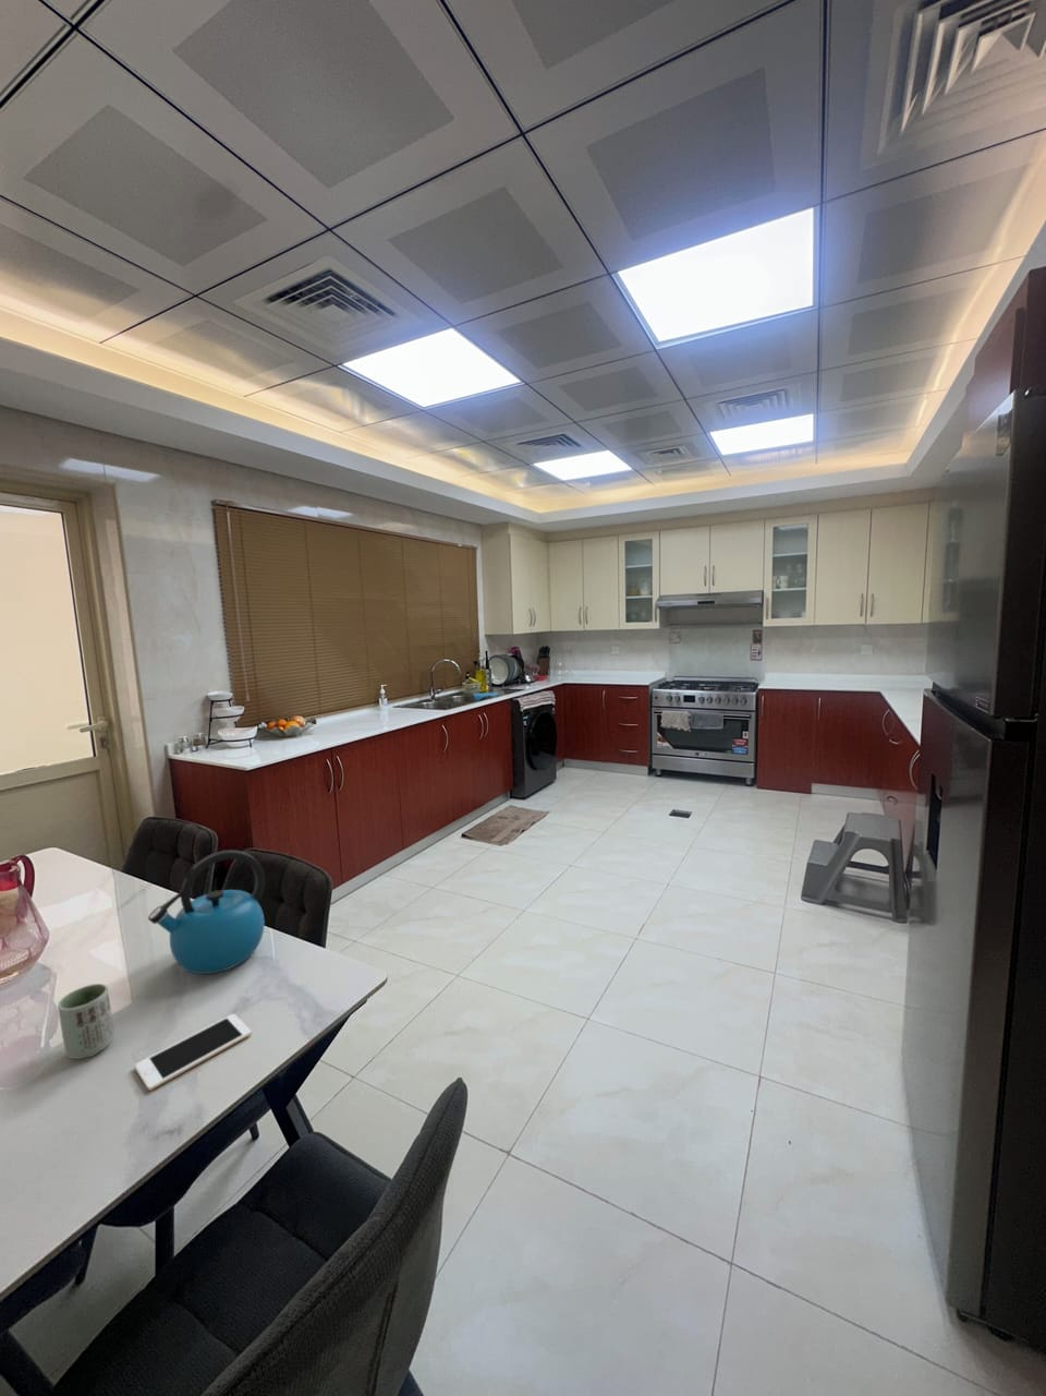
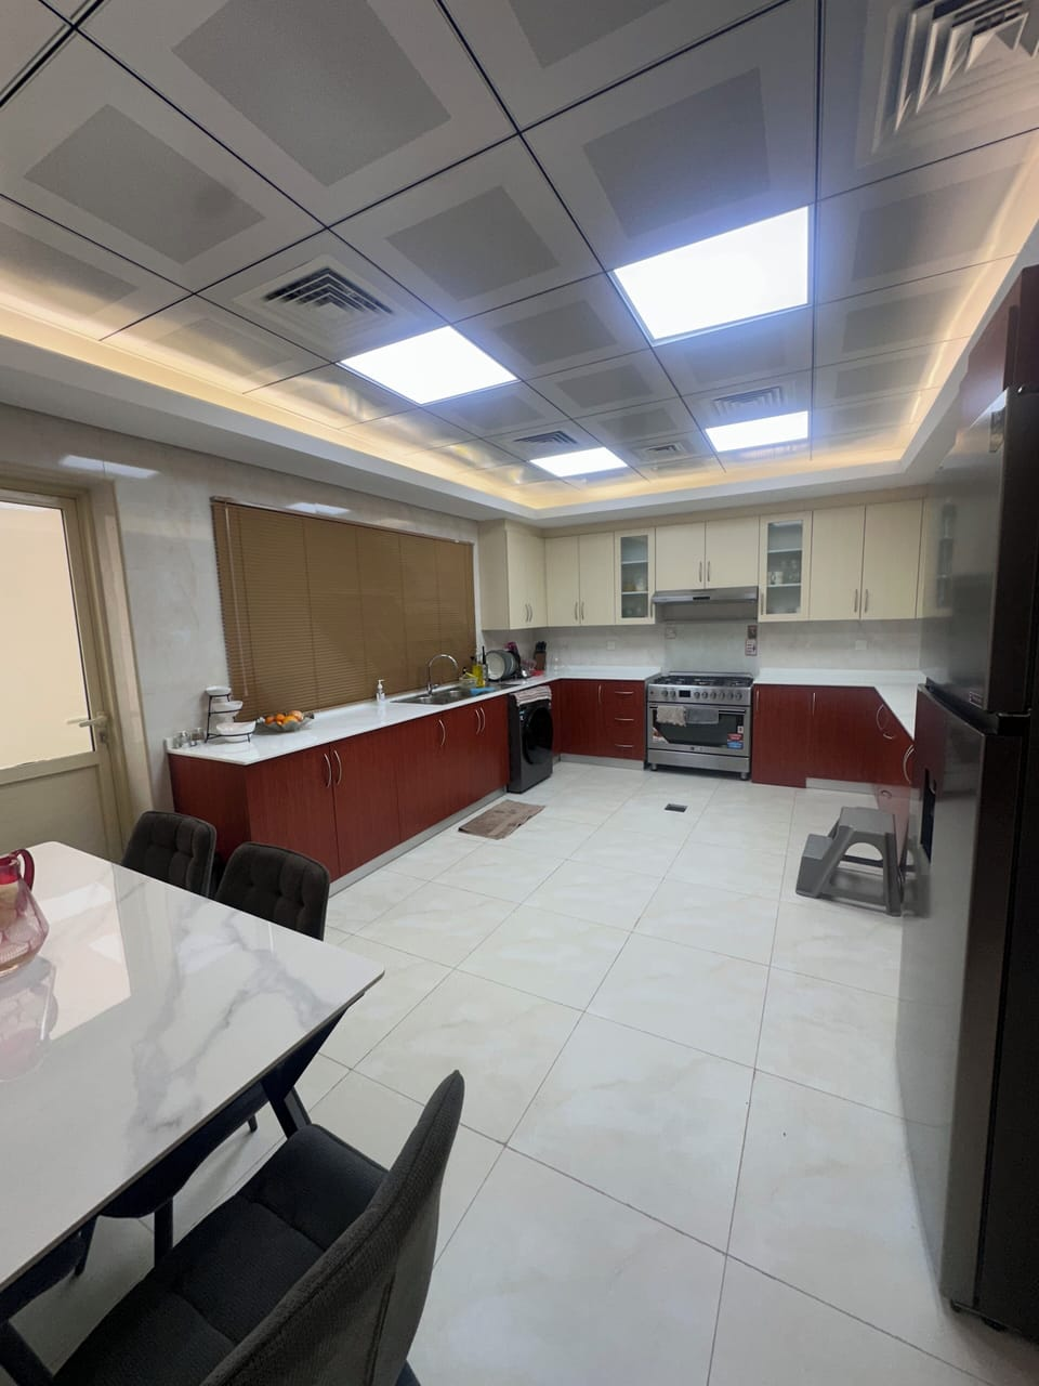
- cup [57,983,115,1060]
- cell phone [134,1013,252,1092]
- kettle [147,849,266,975]
